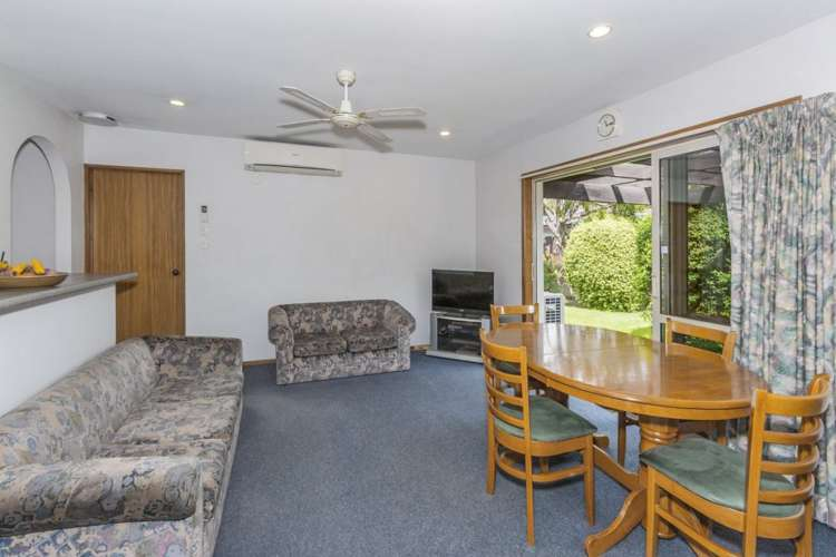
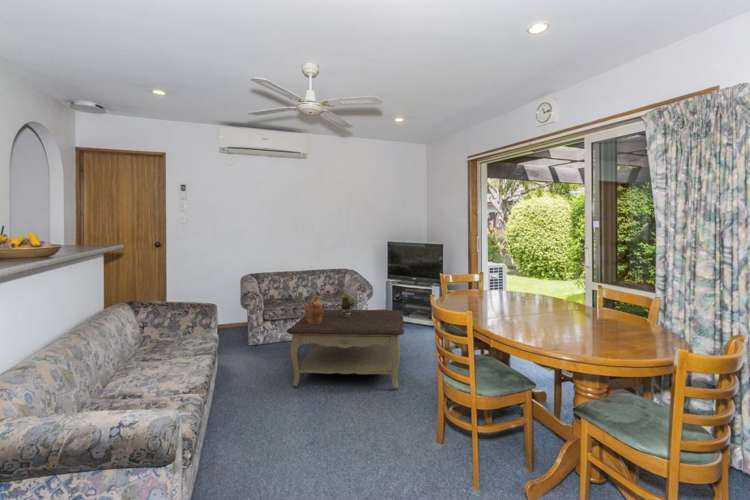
+ potted plant [334,292,358,318]
+ decorative container [304,294,325,324]
+ coffee table [286,309,405,389]
